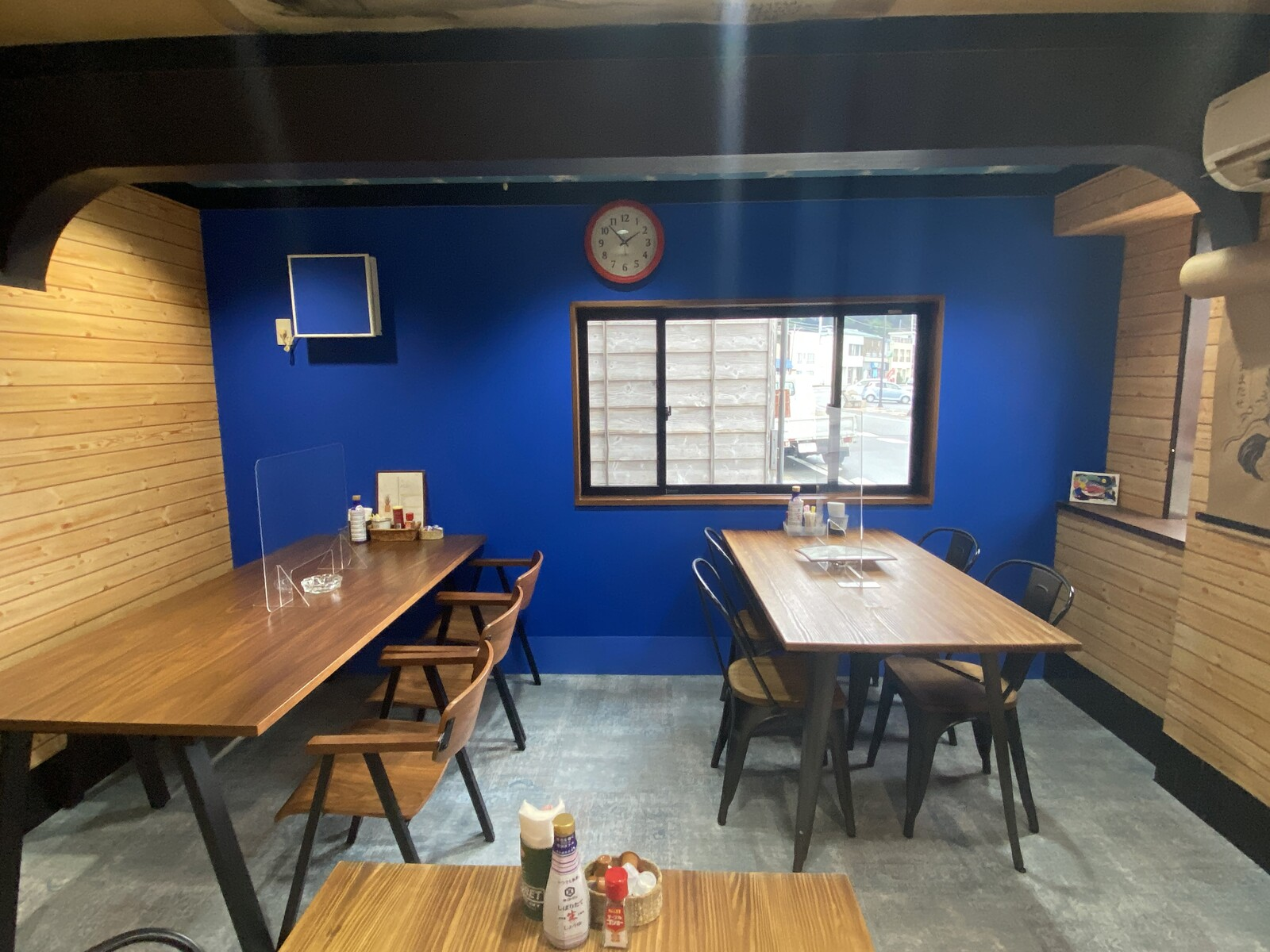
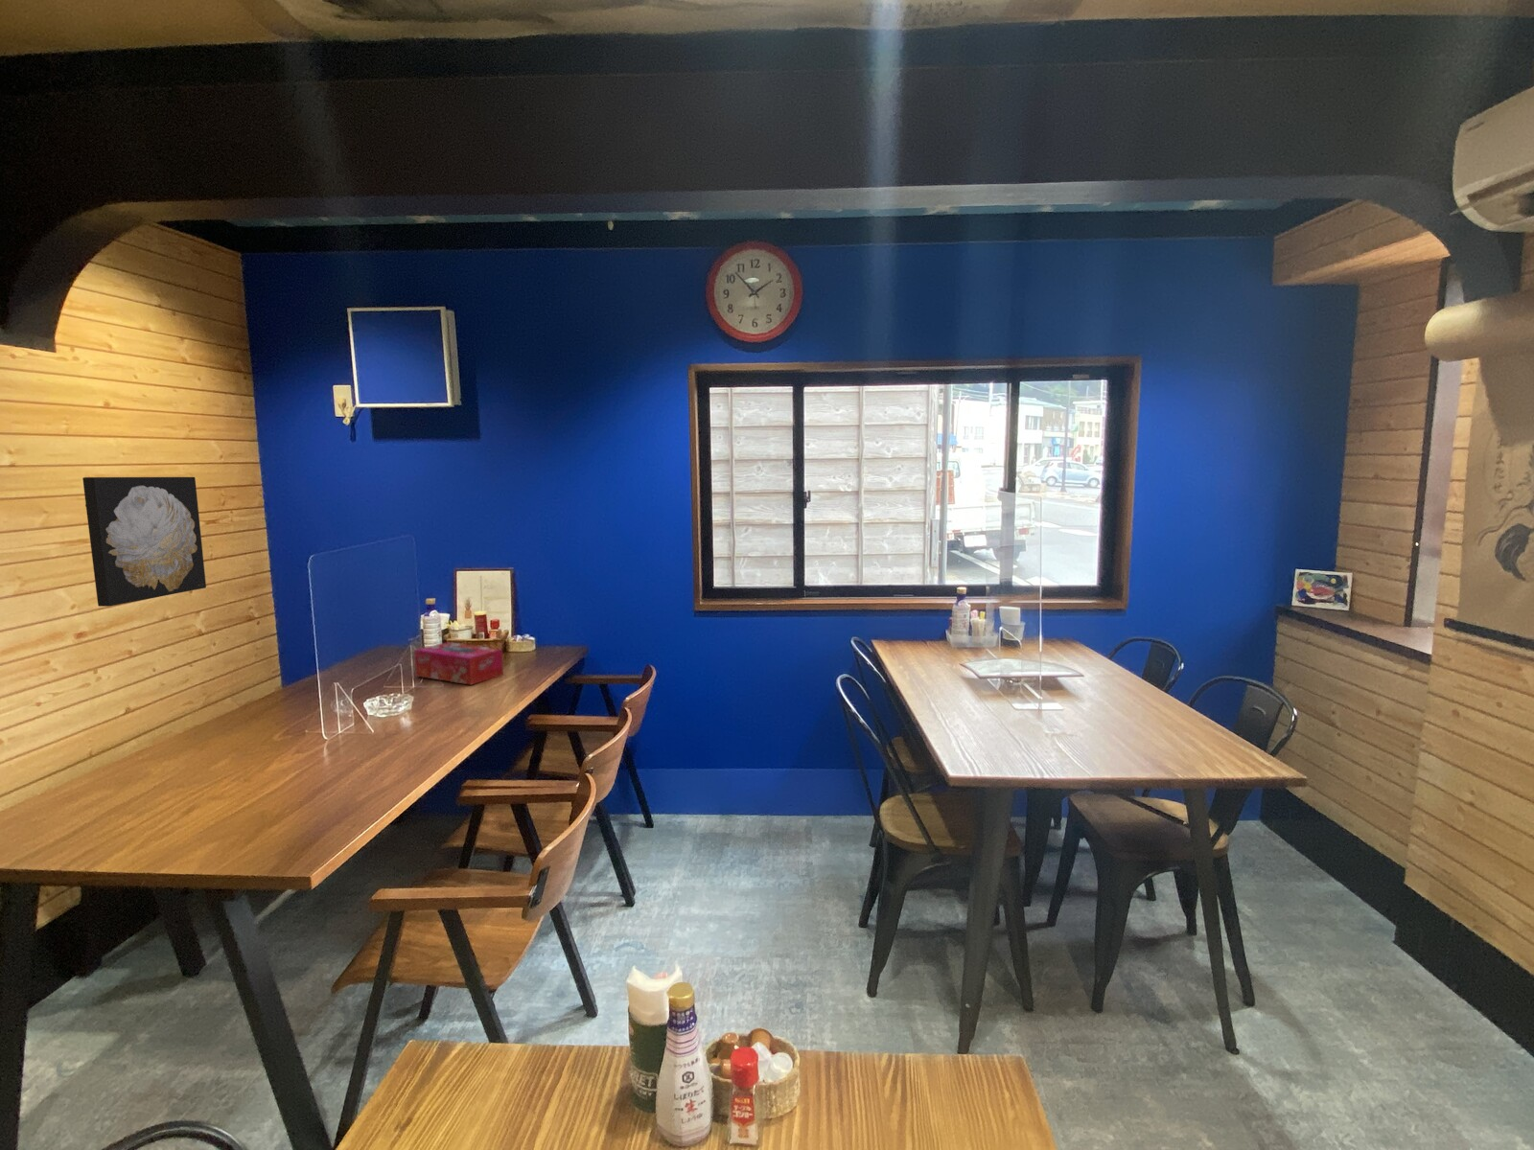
+ tissue box [413,641,505,686]
+ wall art [81,476,207,608]
